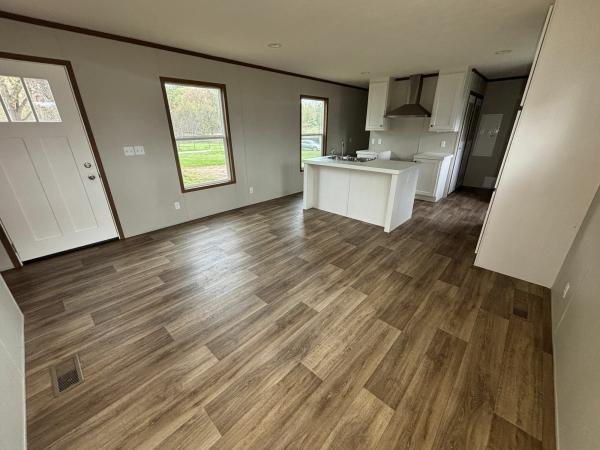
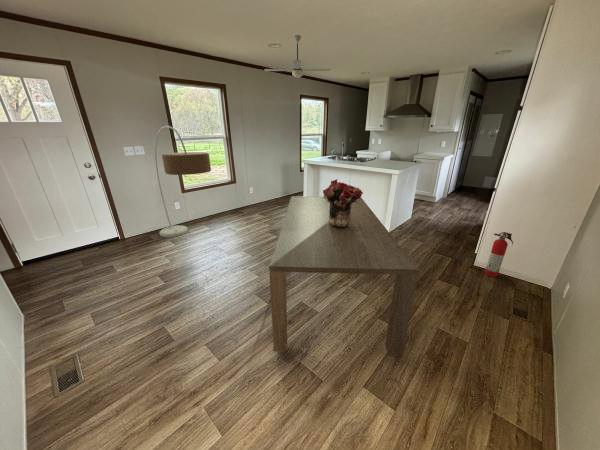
+ ceiling fan [263,34,332,79]
+ fire extinguisher [484,231,514,278]
+ floor lamp [154,125,212,239]
+ bouquet [322,178,364,229]
+ dining table [268,195,419,357]
